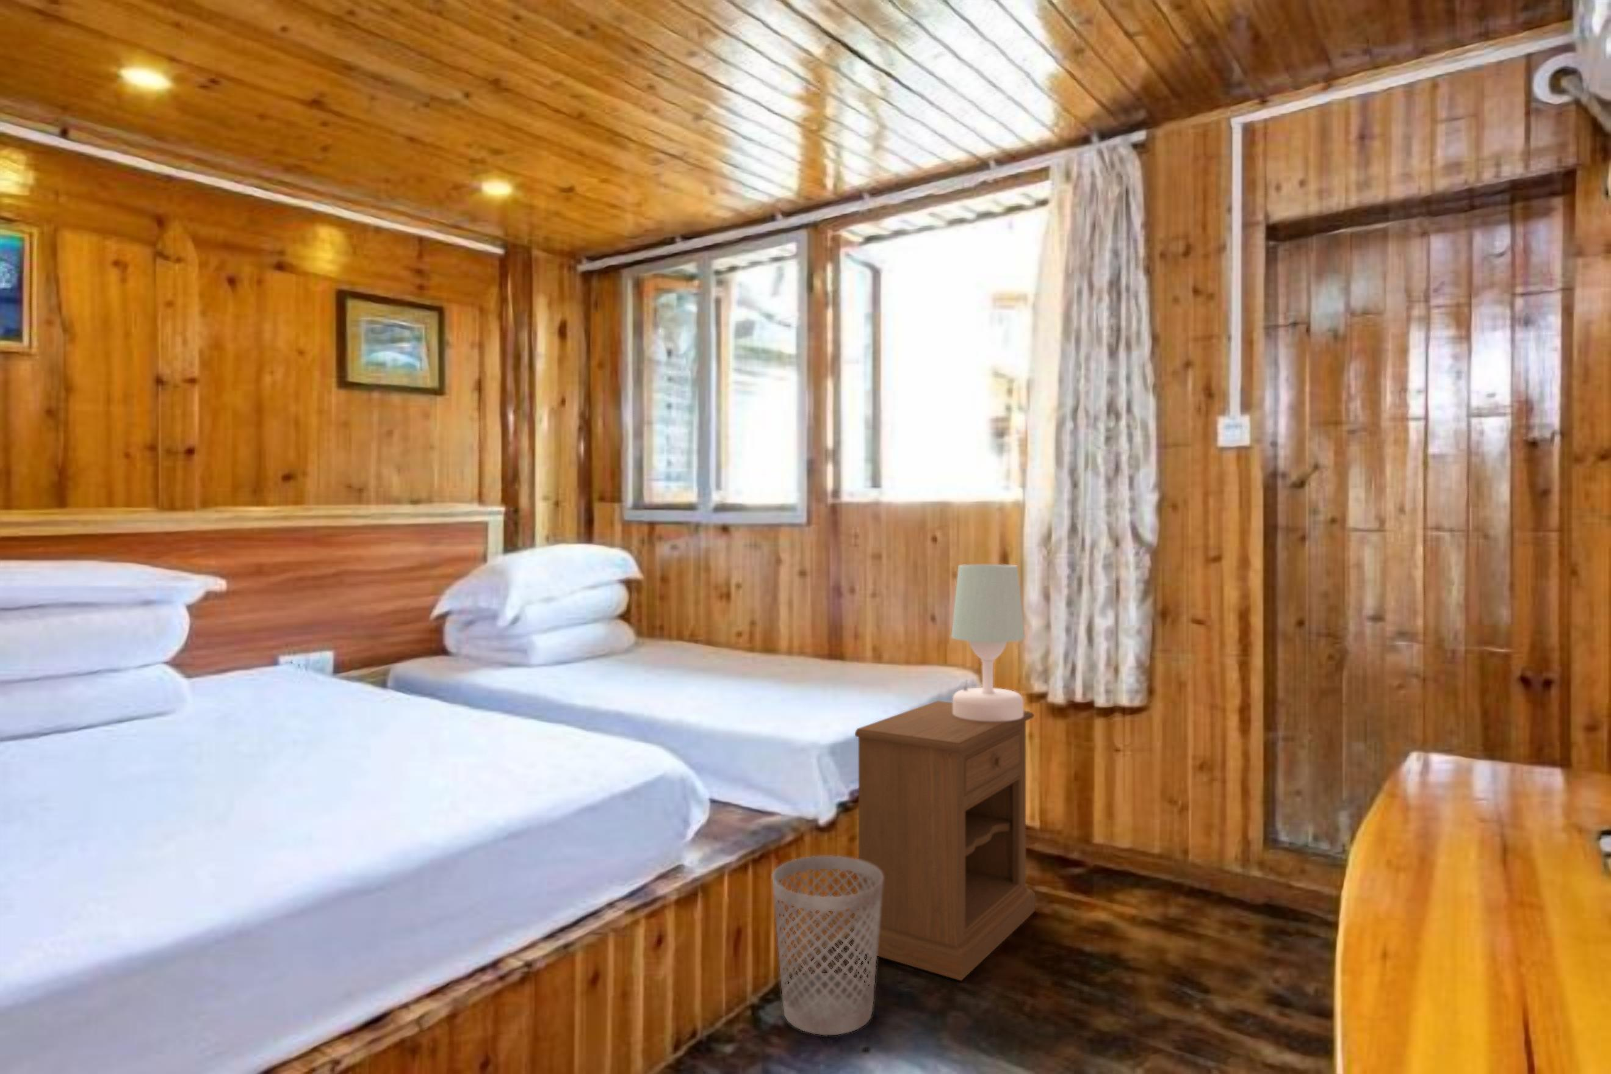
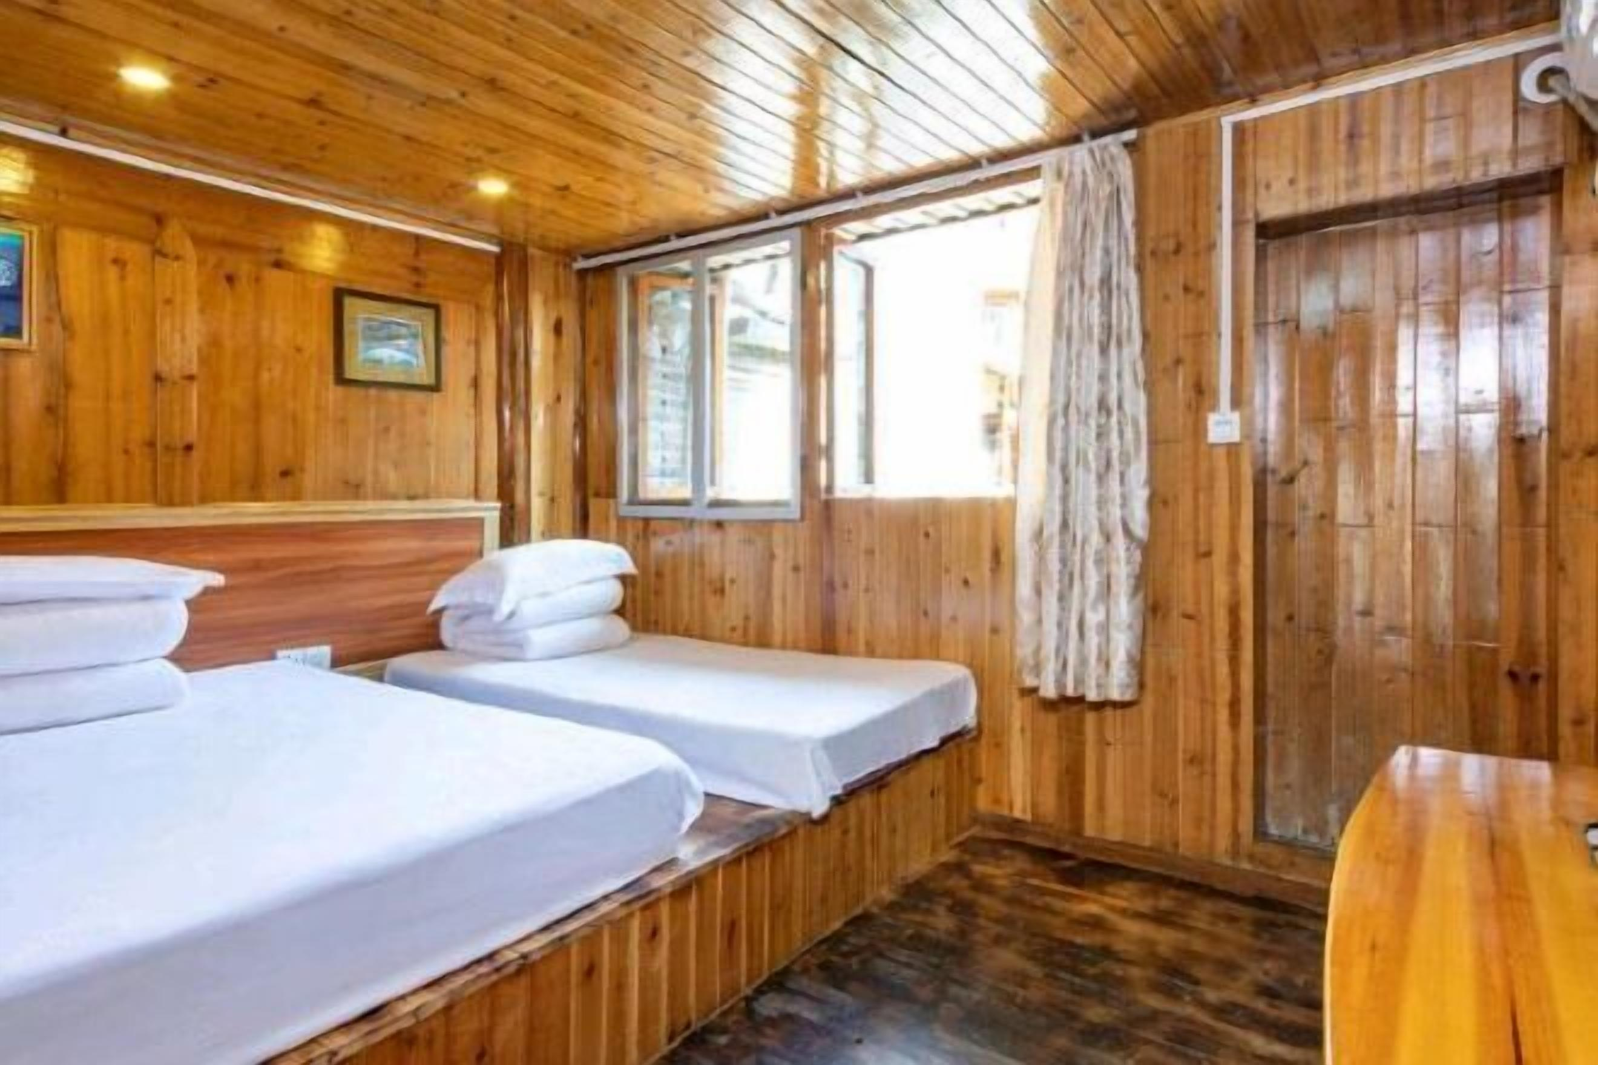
- wastebasket [772,856,883,1036]
- table lamp [951,563,1025,722]
- nightstand [855,700,1036,982]
